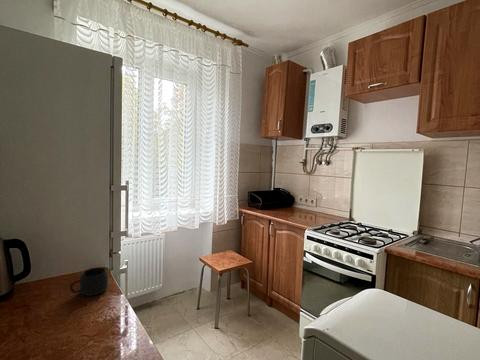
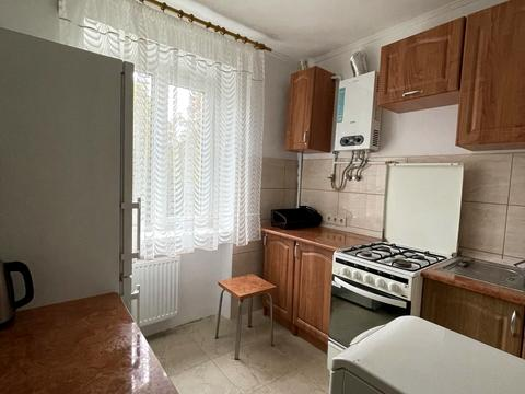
- mug [69,266,109,297]
